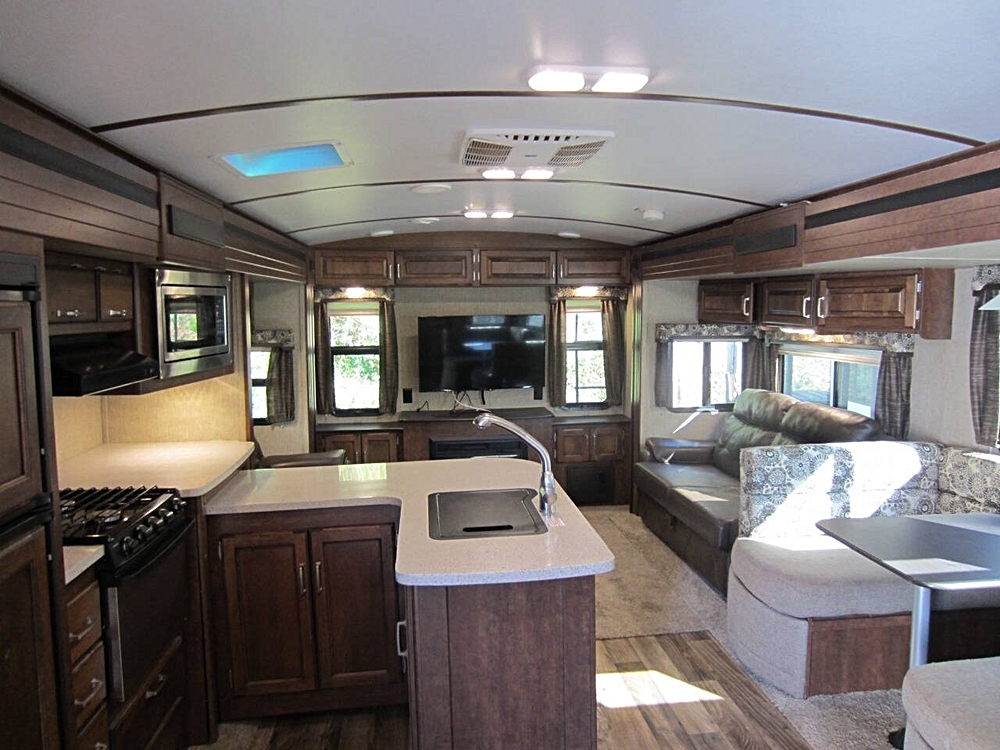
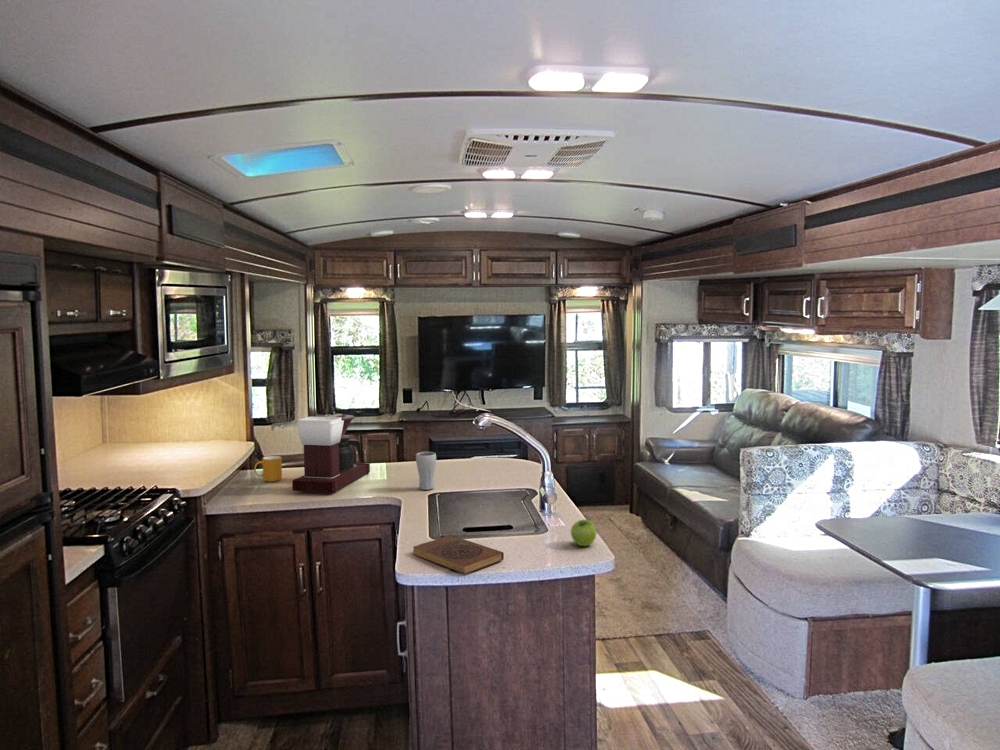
+ coffee maker [291,413,371,494]
+ book [412,534,505,575]
+ drinking glass [415,451,437,491]
+ fruit [570,519,597,547]
+ mug [253,455,283,483]
